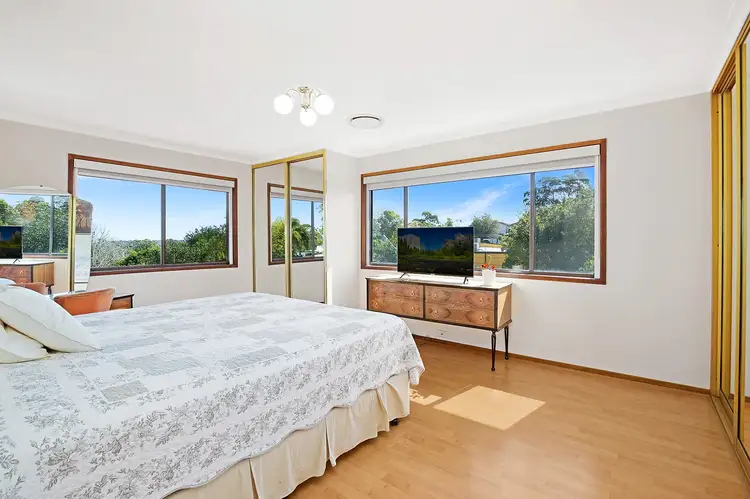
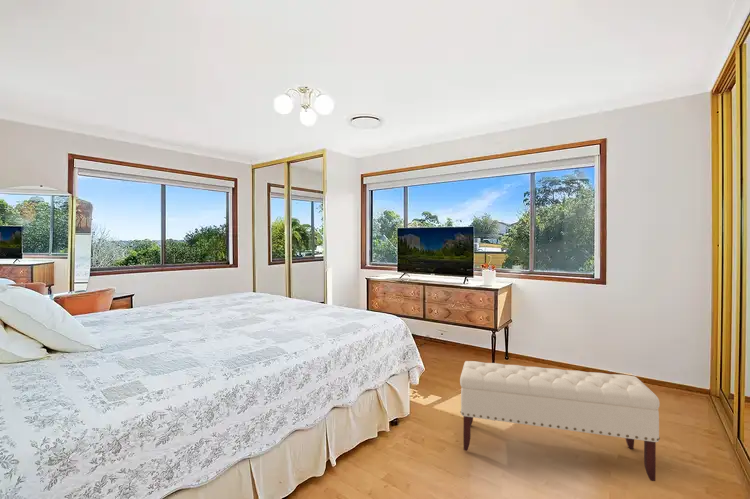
+ bench [459,360,661,482]
